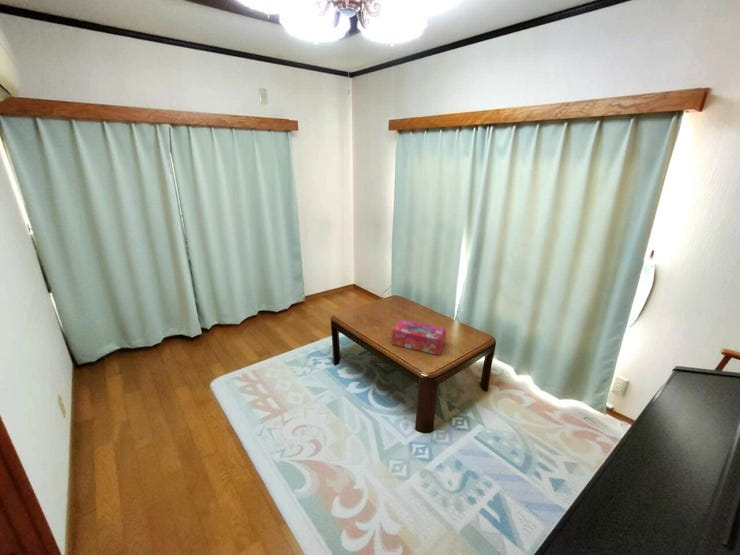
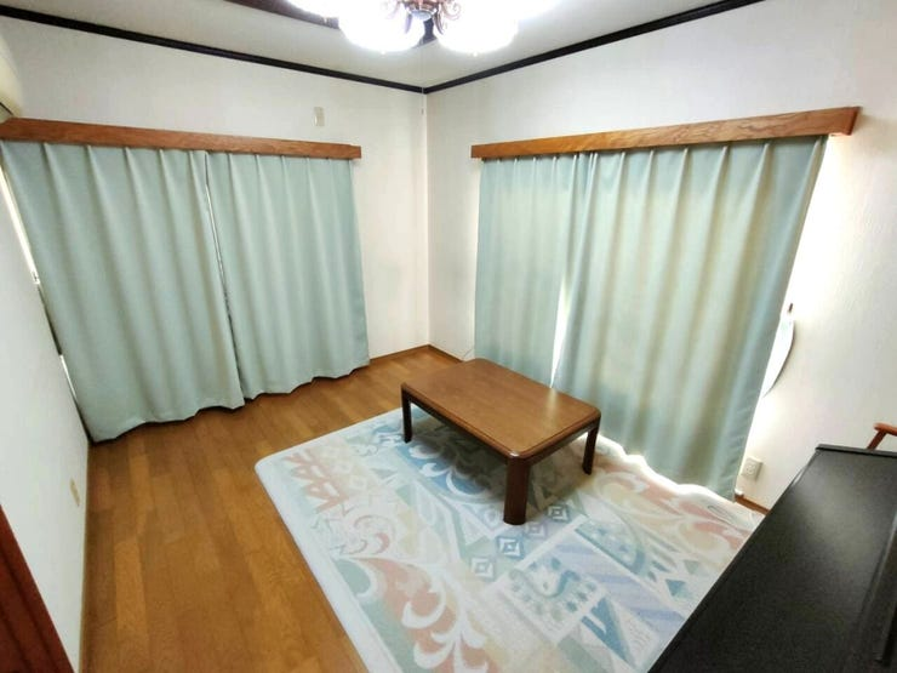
- tissue box [391,319,447,356]
